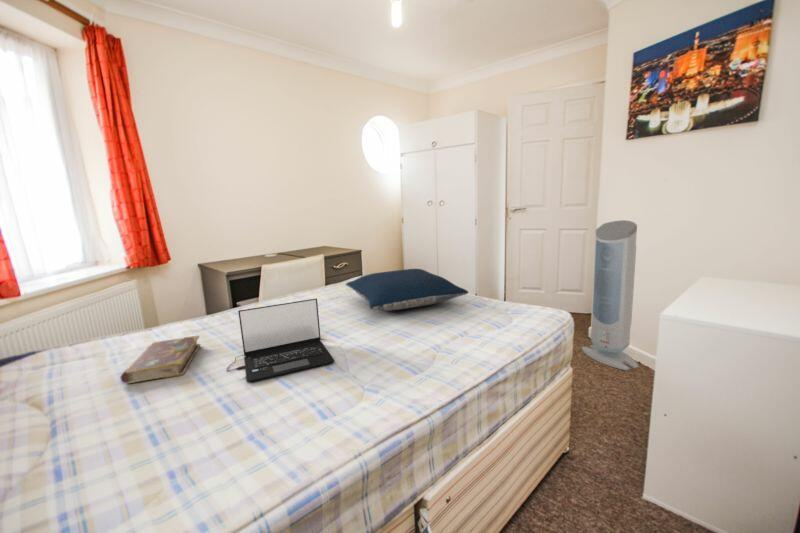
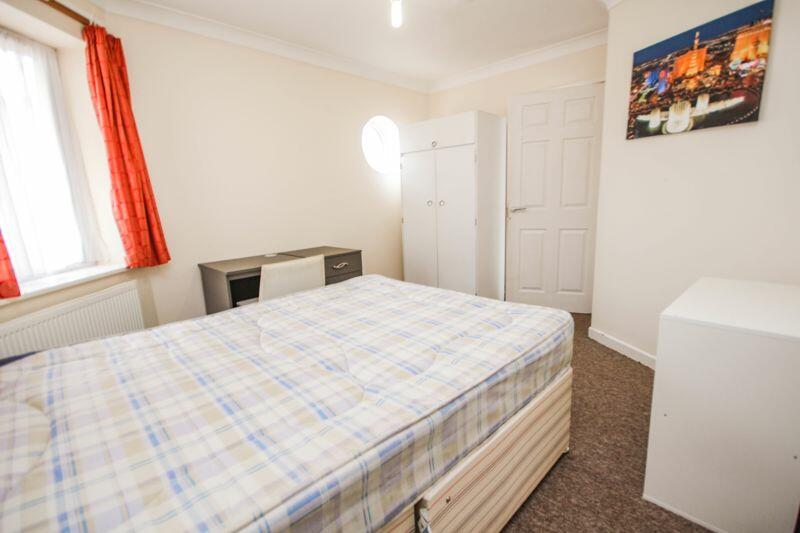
- air purifier [581,219,640,371]
- book [120,334,202,384]
- pillow [345,268,469,312]
- laptop [226,298,335,383]
